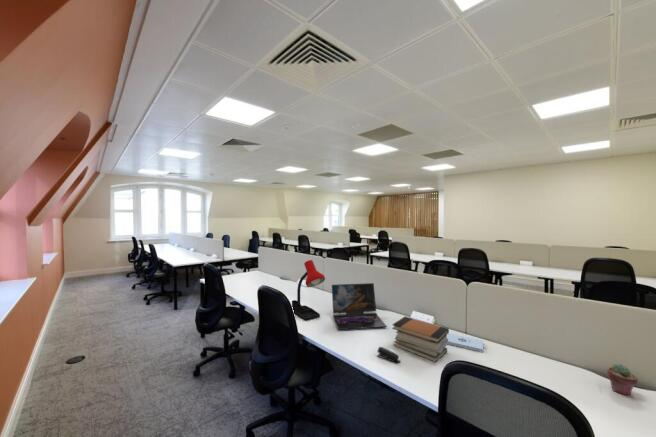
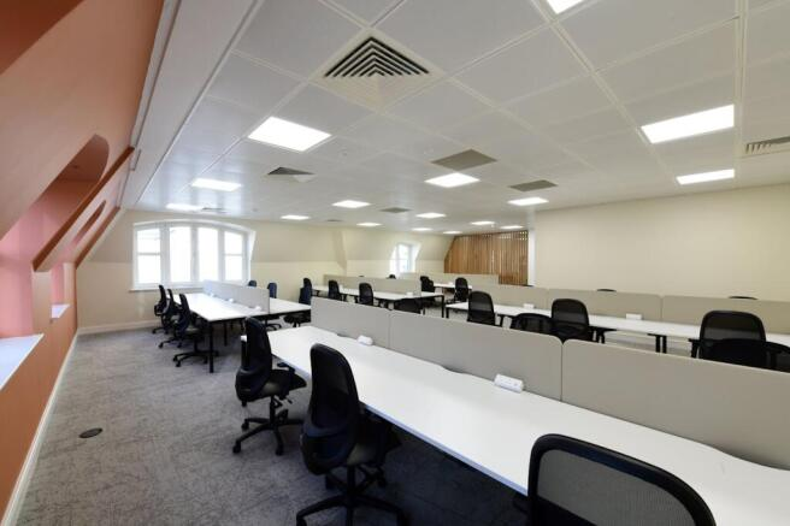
- potted succulent [606,363,639,397]
- stapler [376,346,401,364]
- book stack [391,316,450,363]
- notepad [447,332,484,353]
- desk lamp [291,259,326,322]
- laptop [331,282,388,331]
